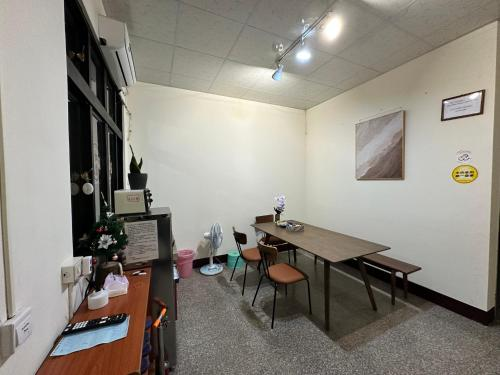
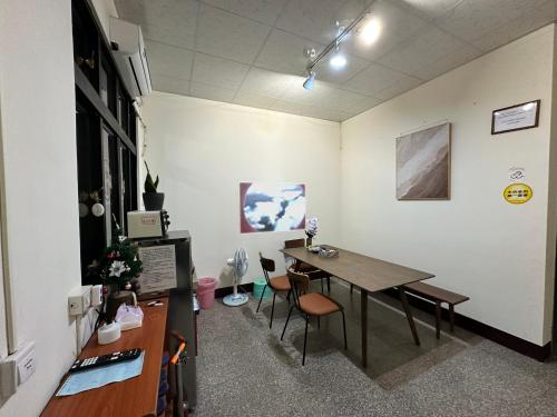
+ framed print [237,181,307,236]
